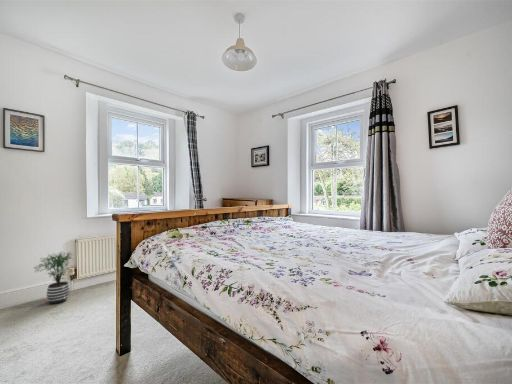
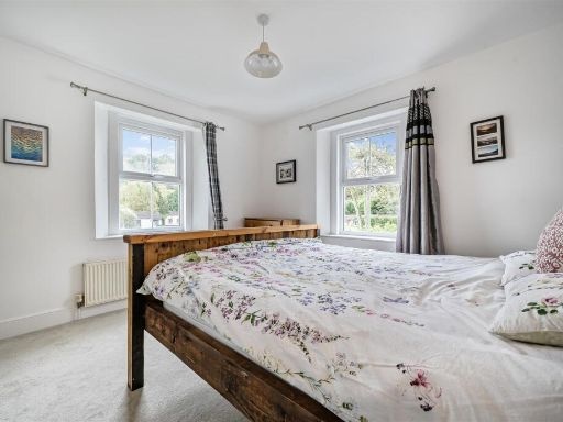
- potted plant [33,250,74,305]
